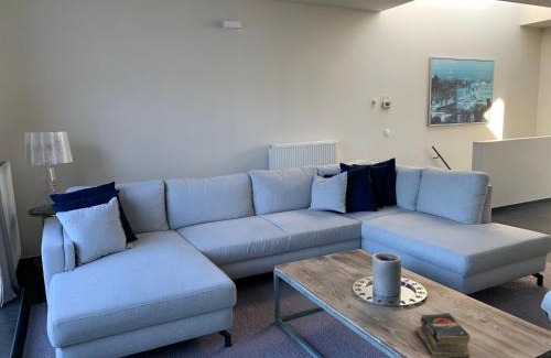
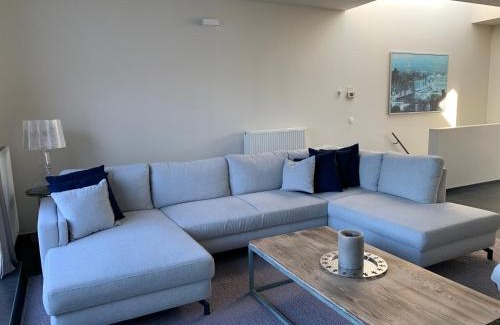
- books [414,312,472,358]
